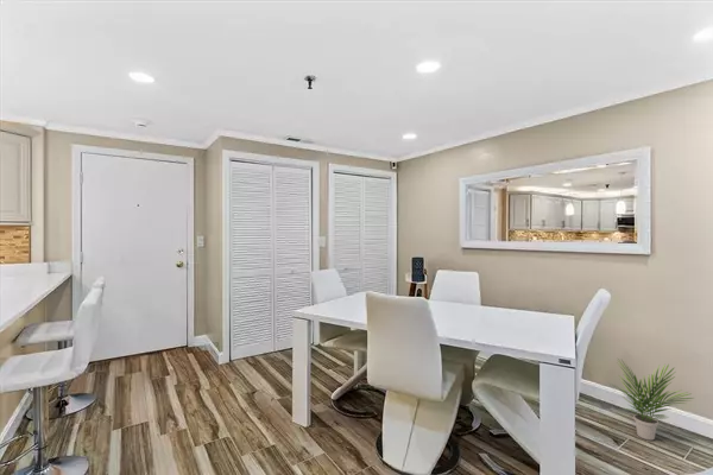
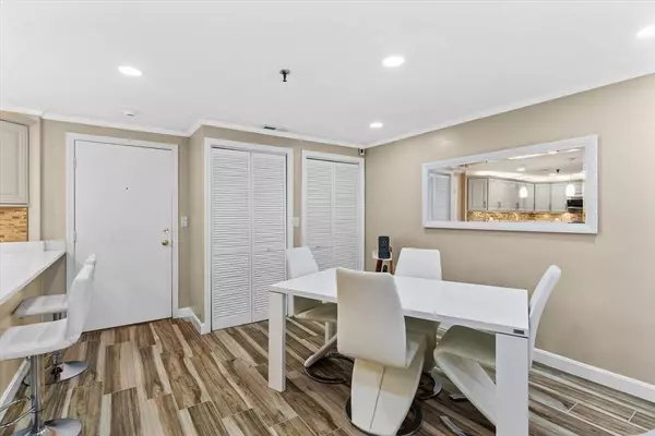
- potted plant [608,356,694,442]
